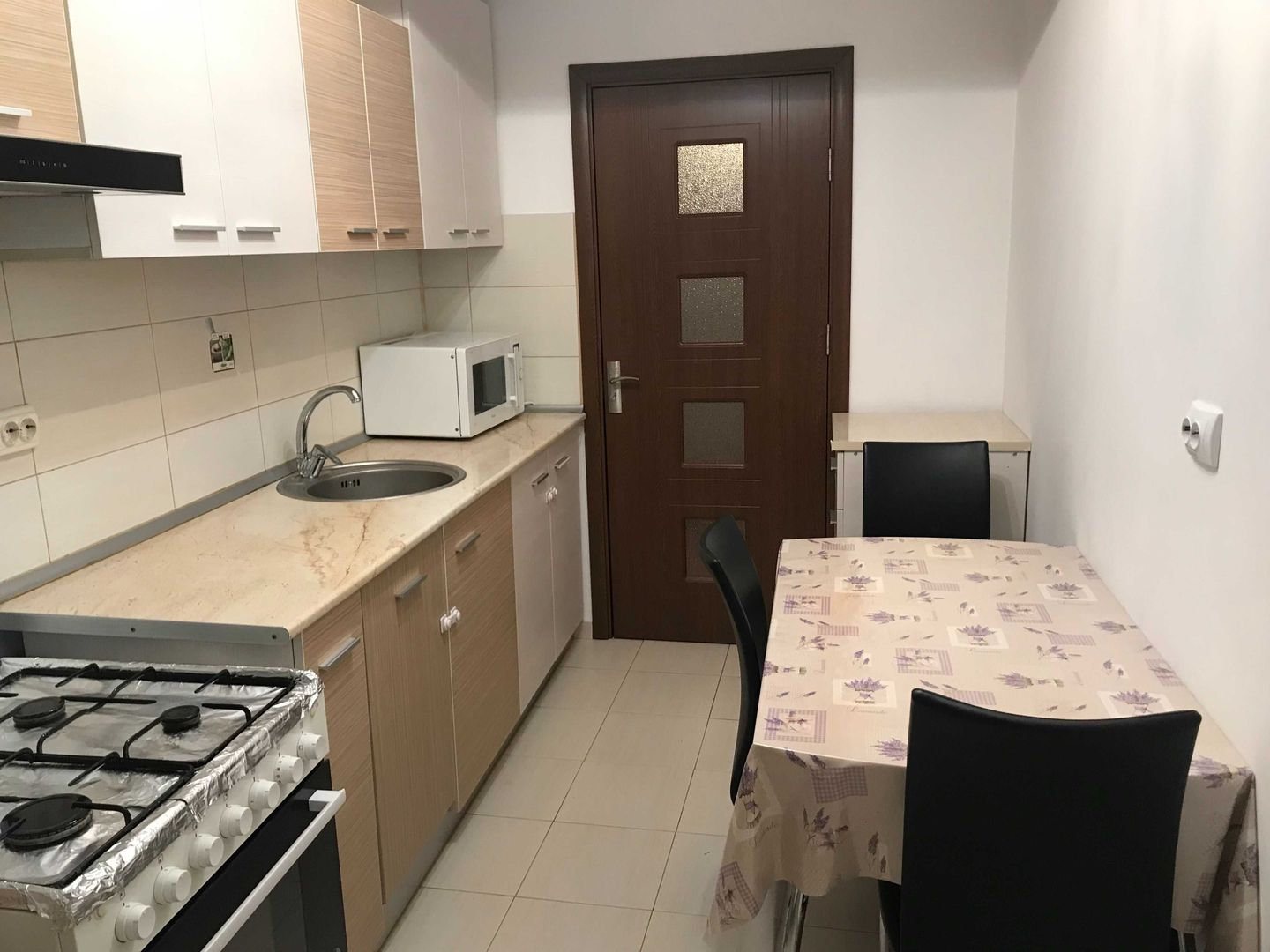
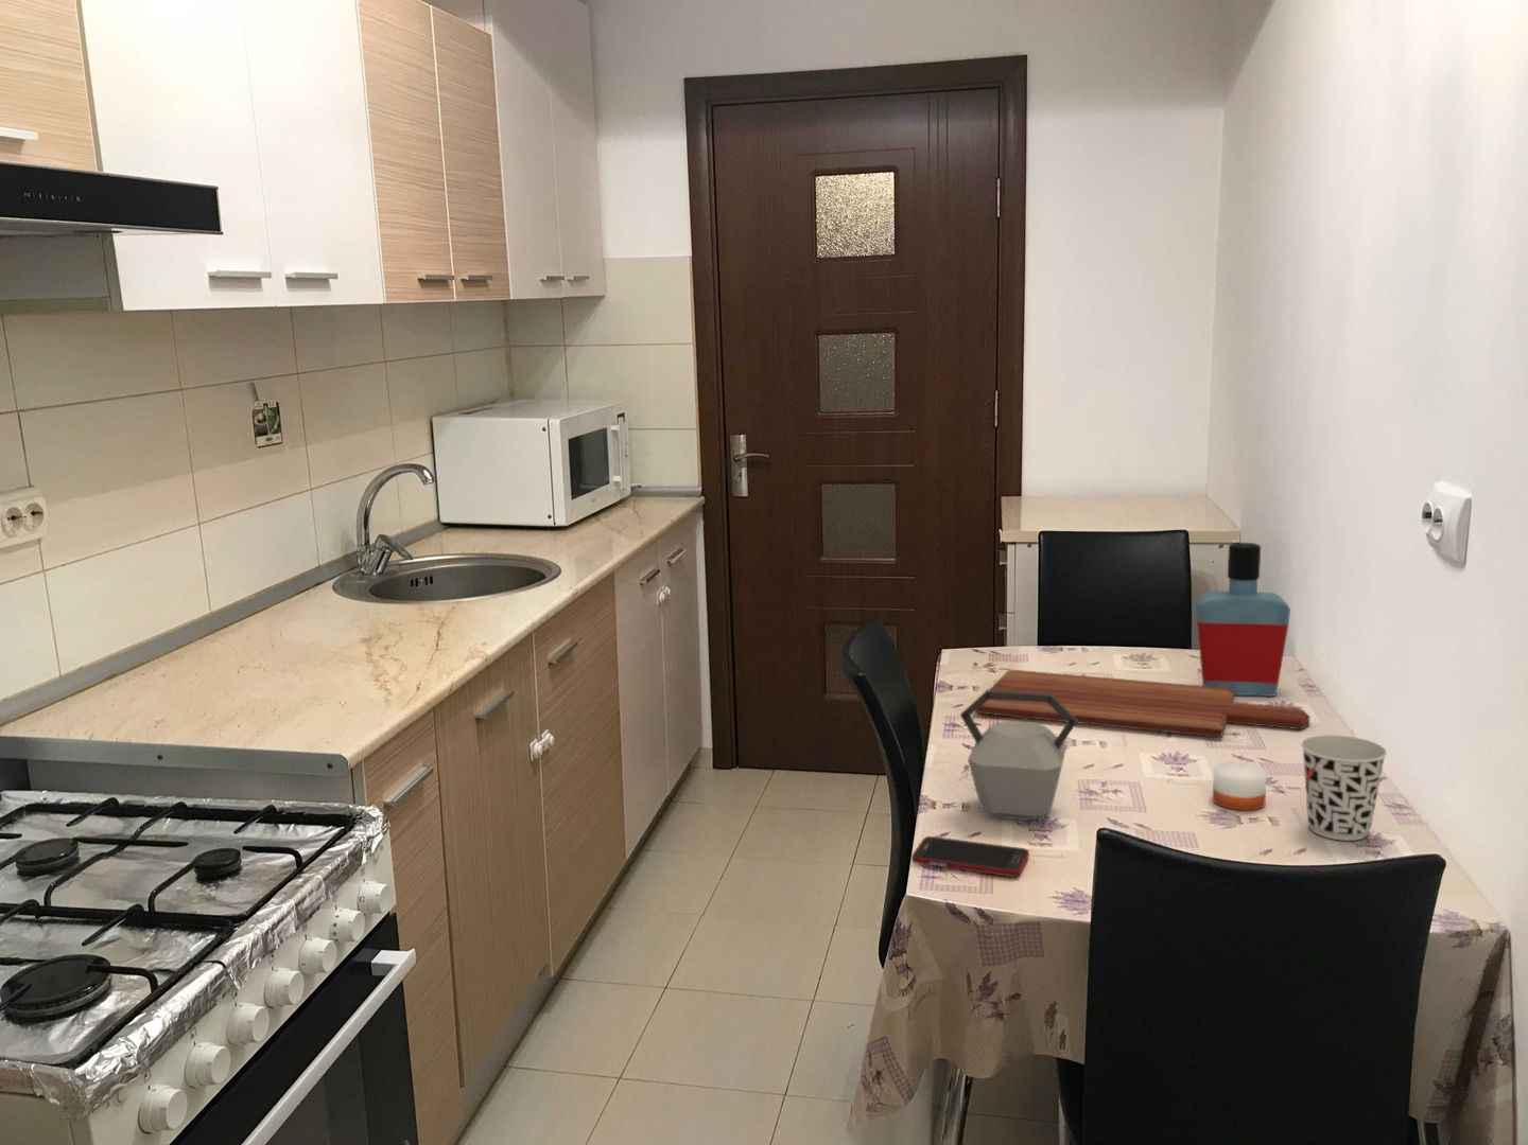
+ candle [1212,753,1268,811]
+ kettle [959,689,1078,821]
+ bottle [1195,541,1291,698]
+ cell phone [911,836,1030,878]
+ cup [1299,734,1388,842]
+ cutting board [976,669,1310,738]
